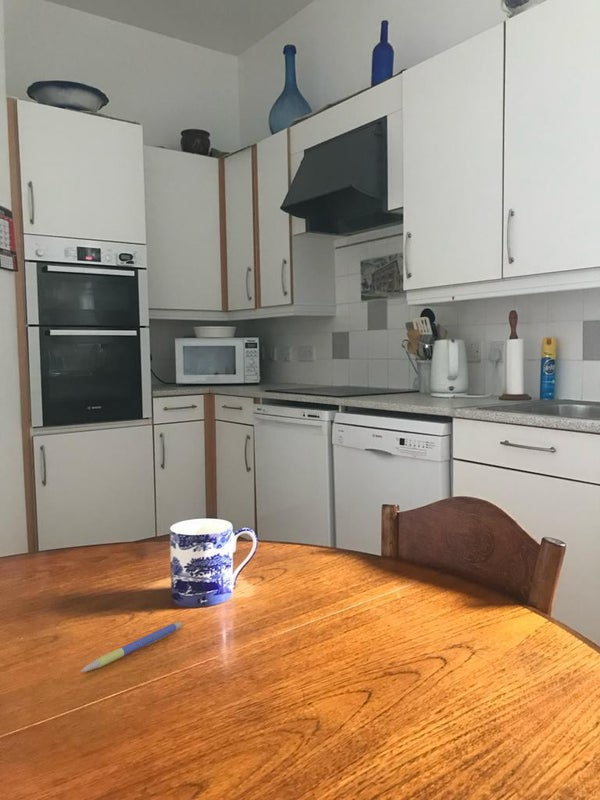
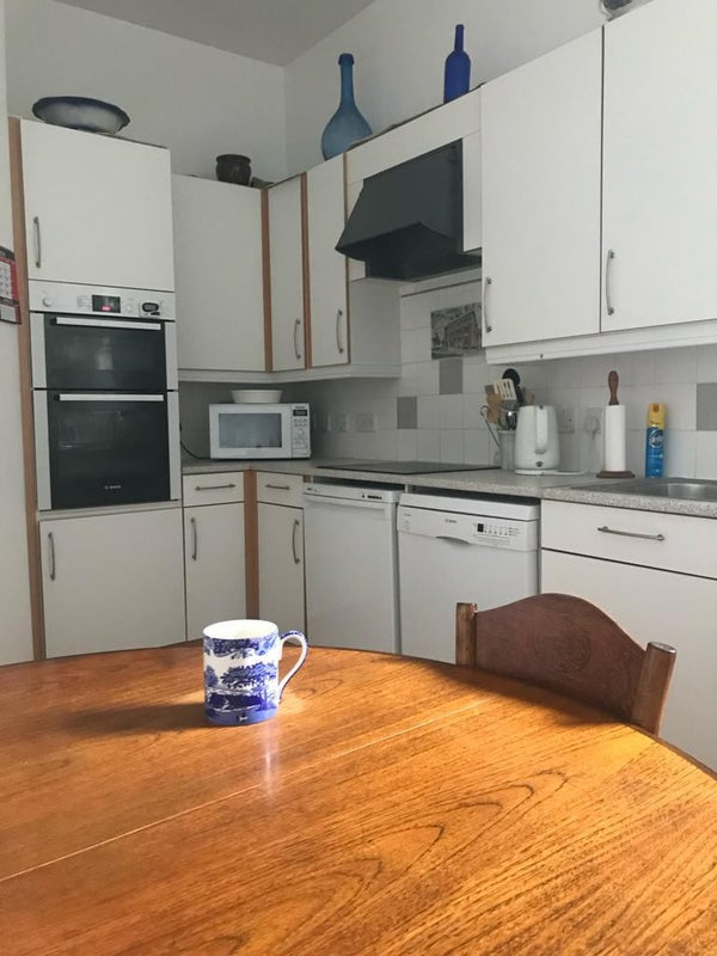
- pen [80,621,183,673]
